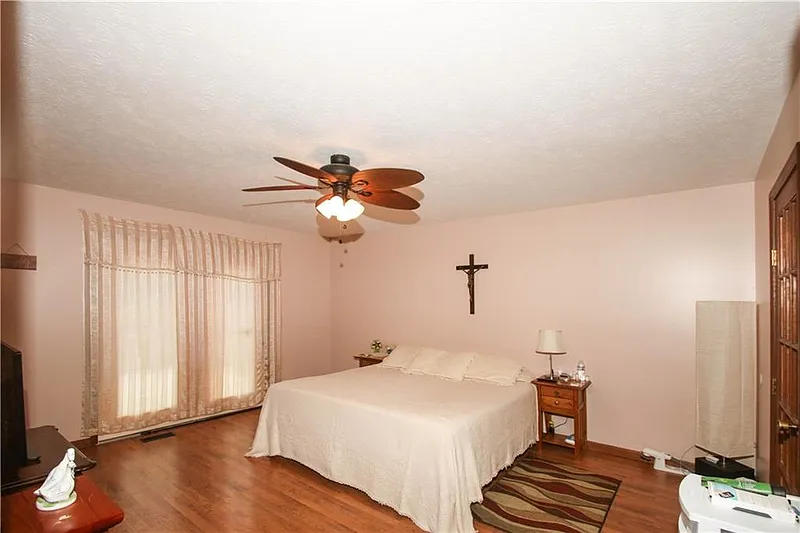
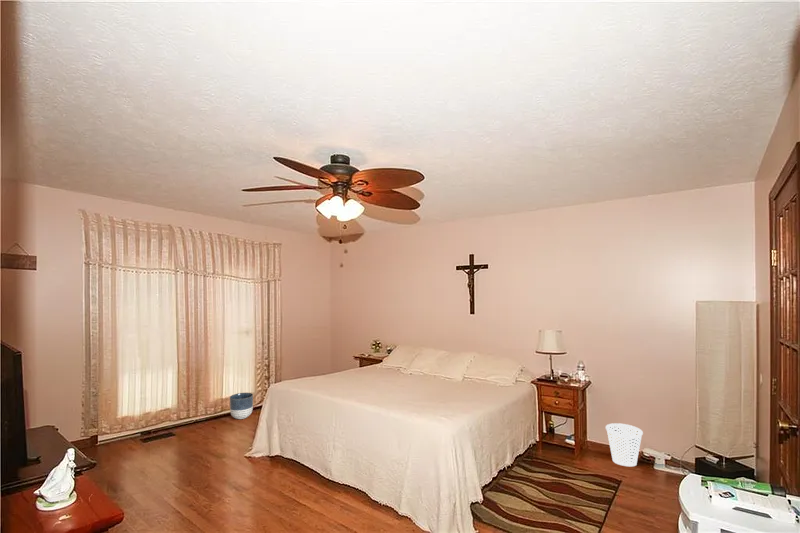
+ wastebasket [605,422,644,467]
+ planter [229,392,254,420]
